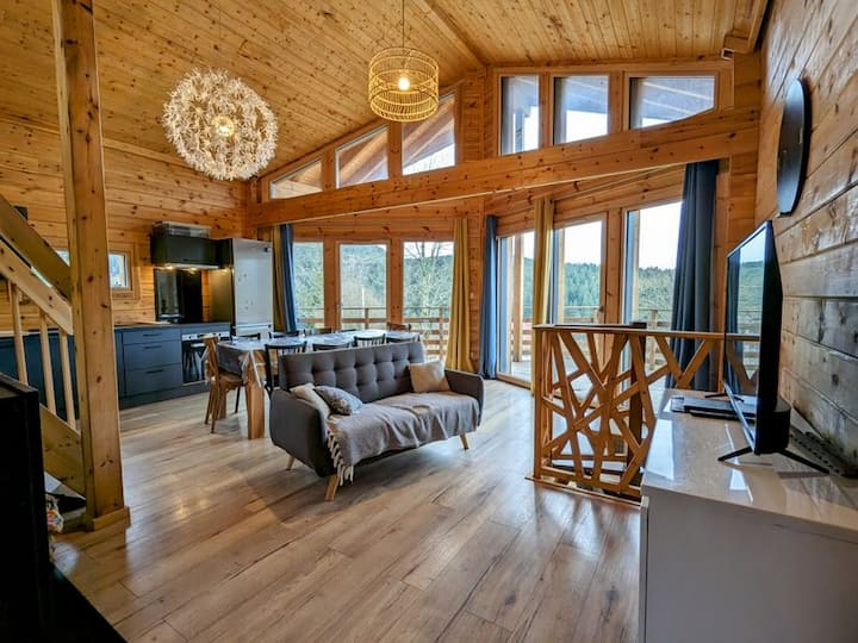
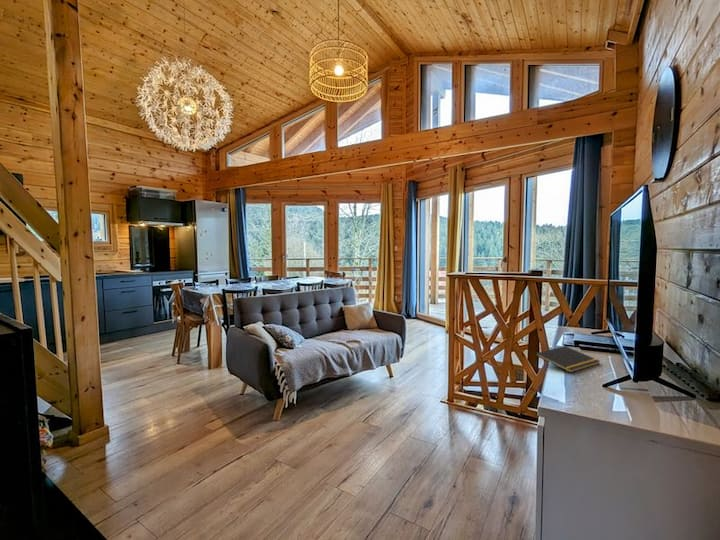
+ notepad [534,345,601,374]
